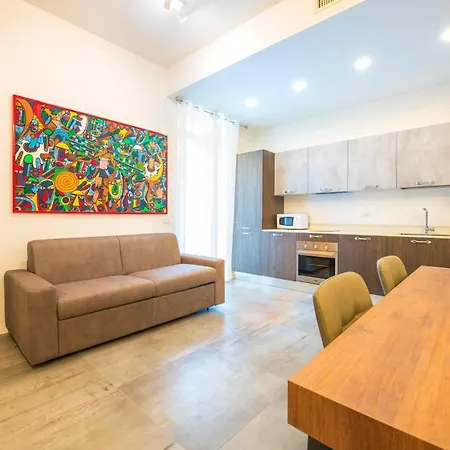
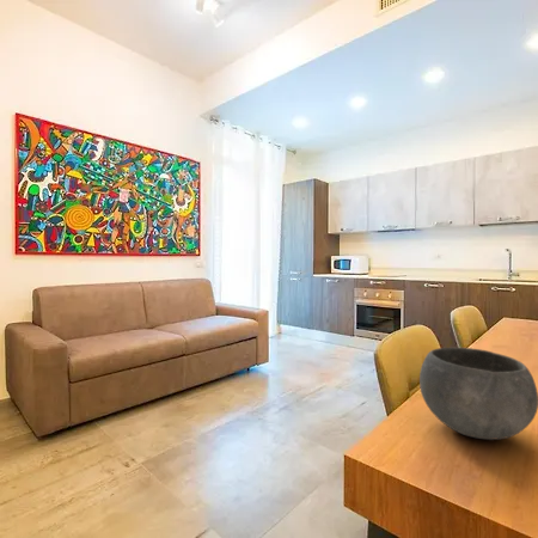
+ bowl [418,347,538,441]
